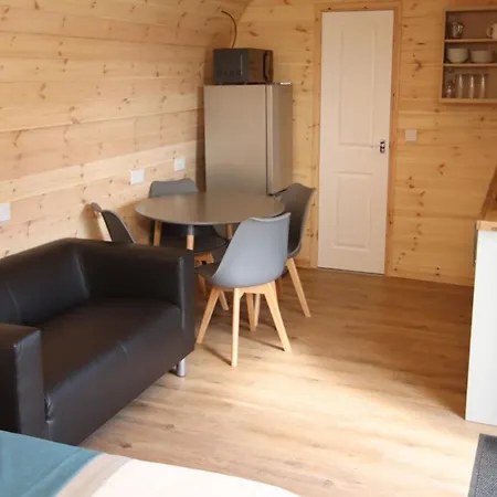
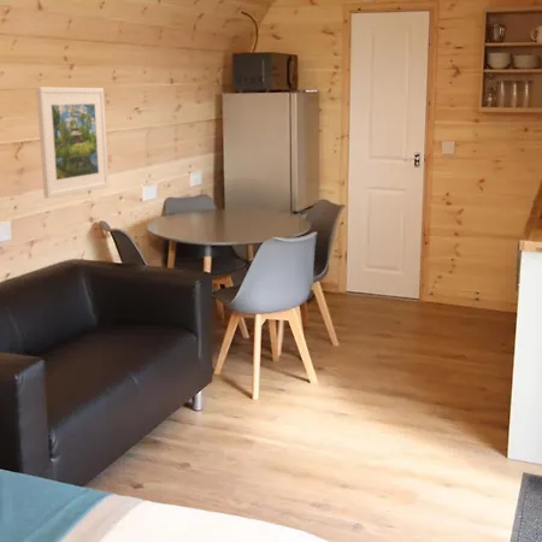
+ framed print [35,86,110,200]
